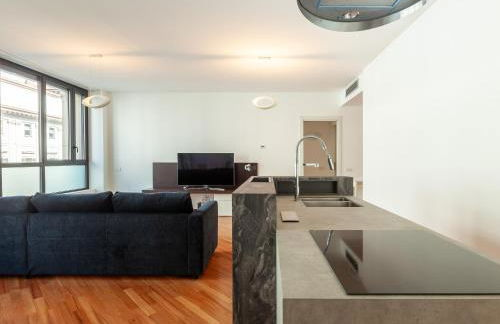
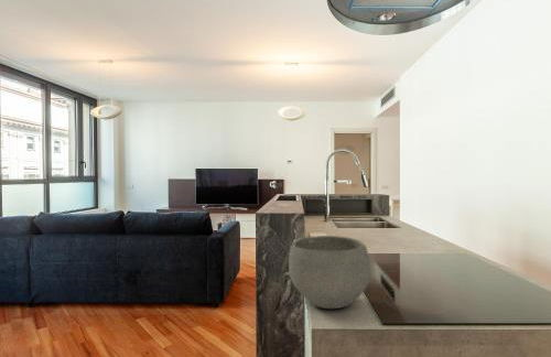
+ bowl [288,235,372,310]
